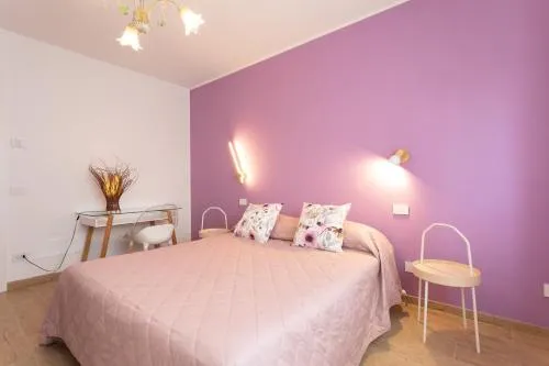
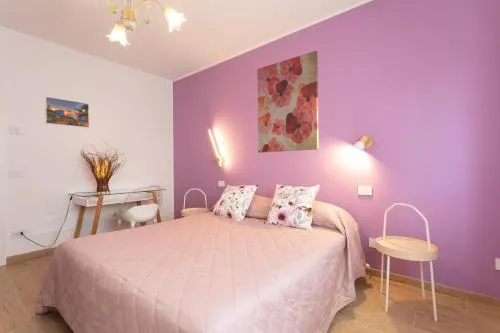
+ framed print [44,95,90,129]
+ wall art [256,50,320,154]
